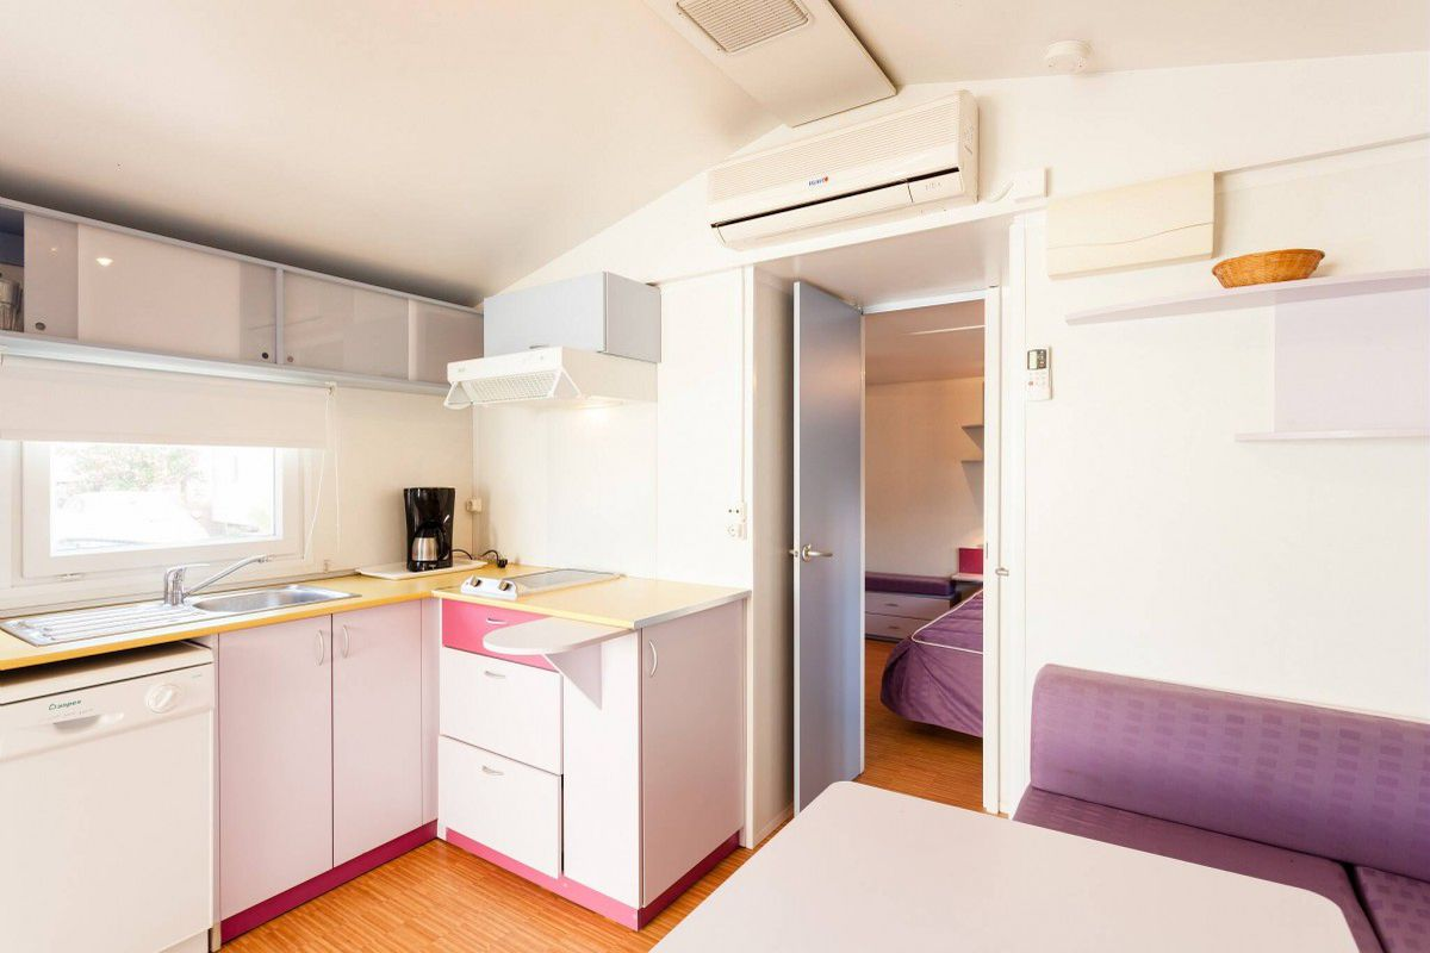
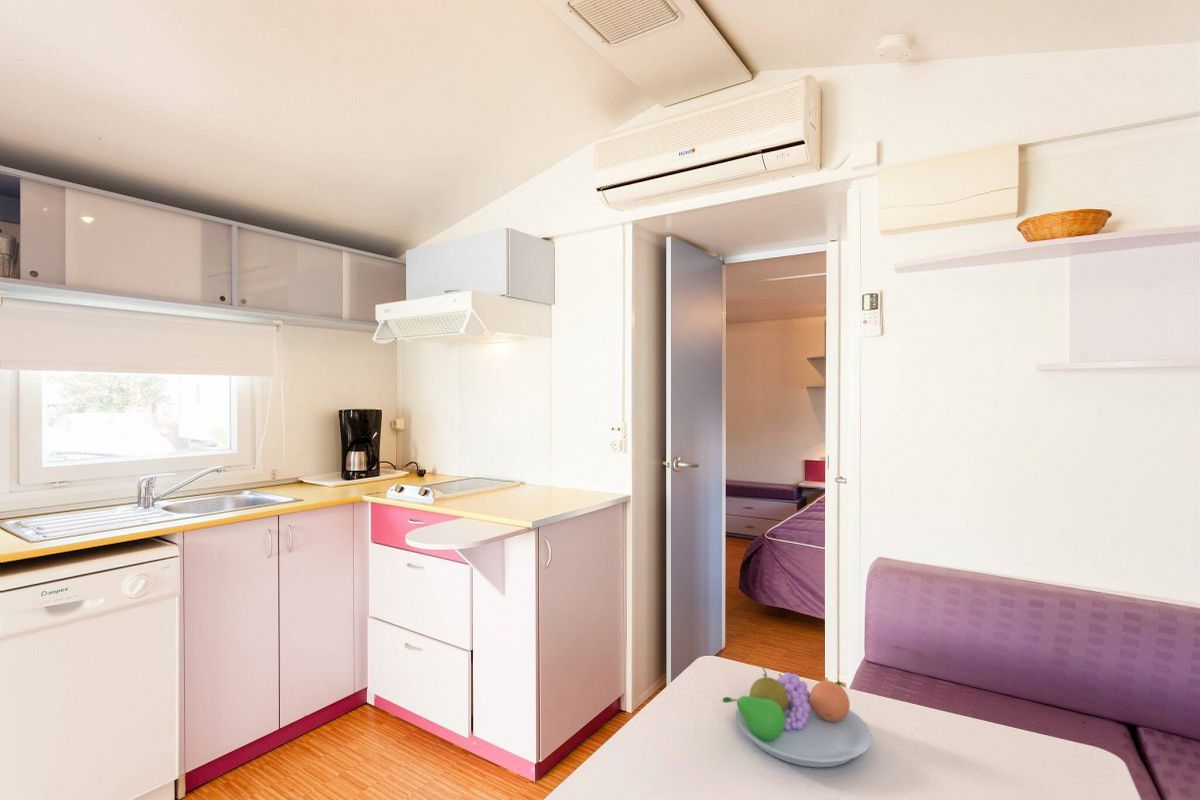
+ fruit bowl [721,666,872,768]
